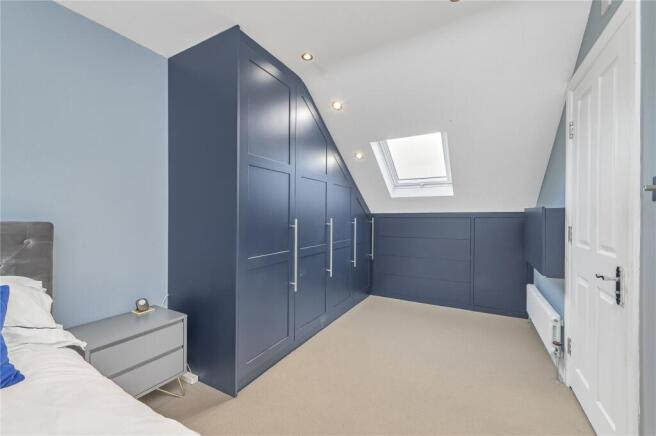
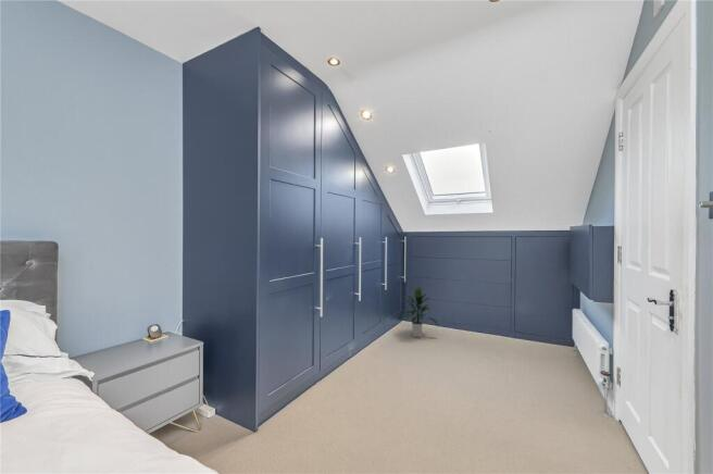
+ indoor plant [401,286,440,338]
